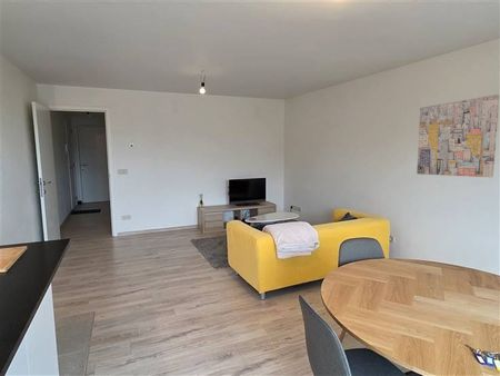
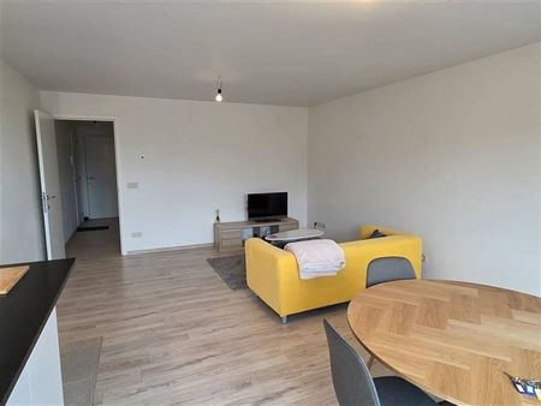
- wall art [416,93,500,178]
